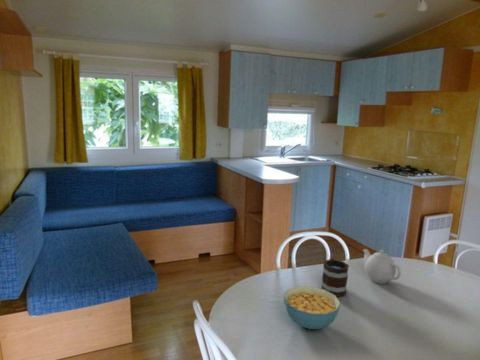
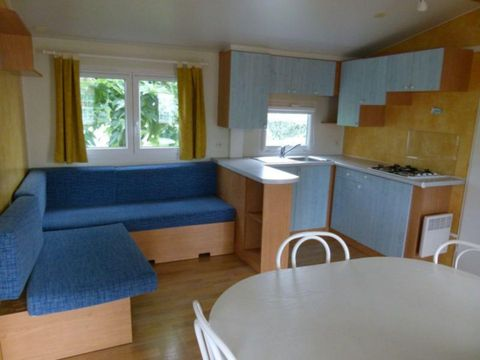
- cereal bowl [283,285,342,330]
- mug [320,258,350,298]
- teapot [362,248,402,285]
